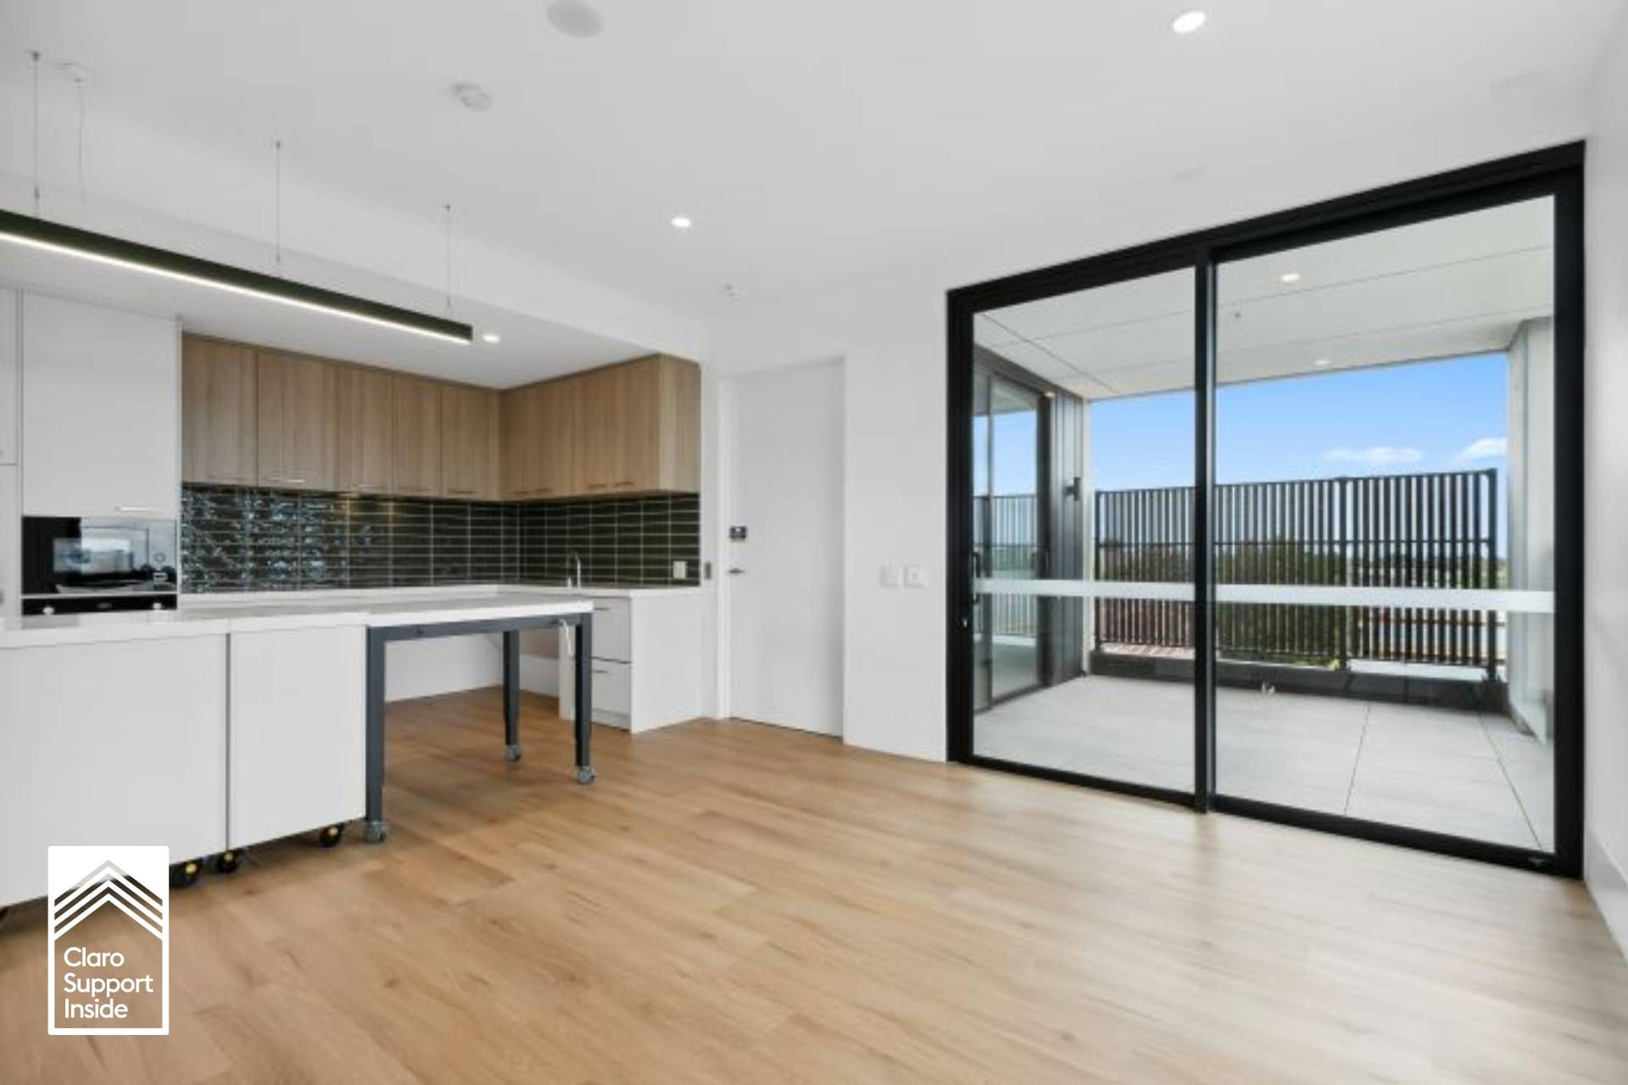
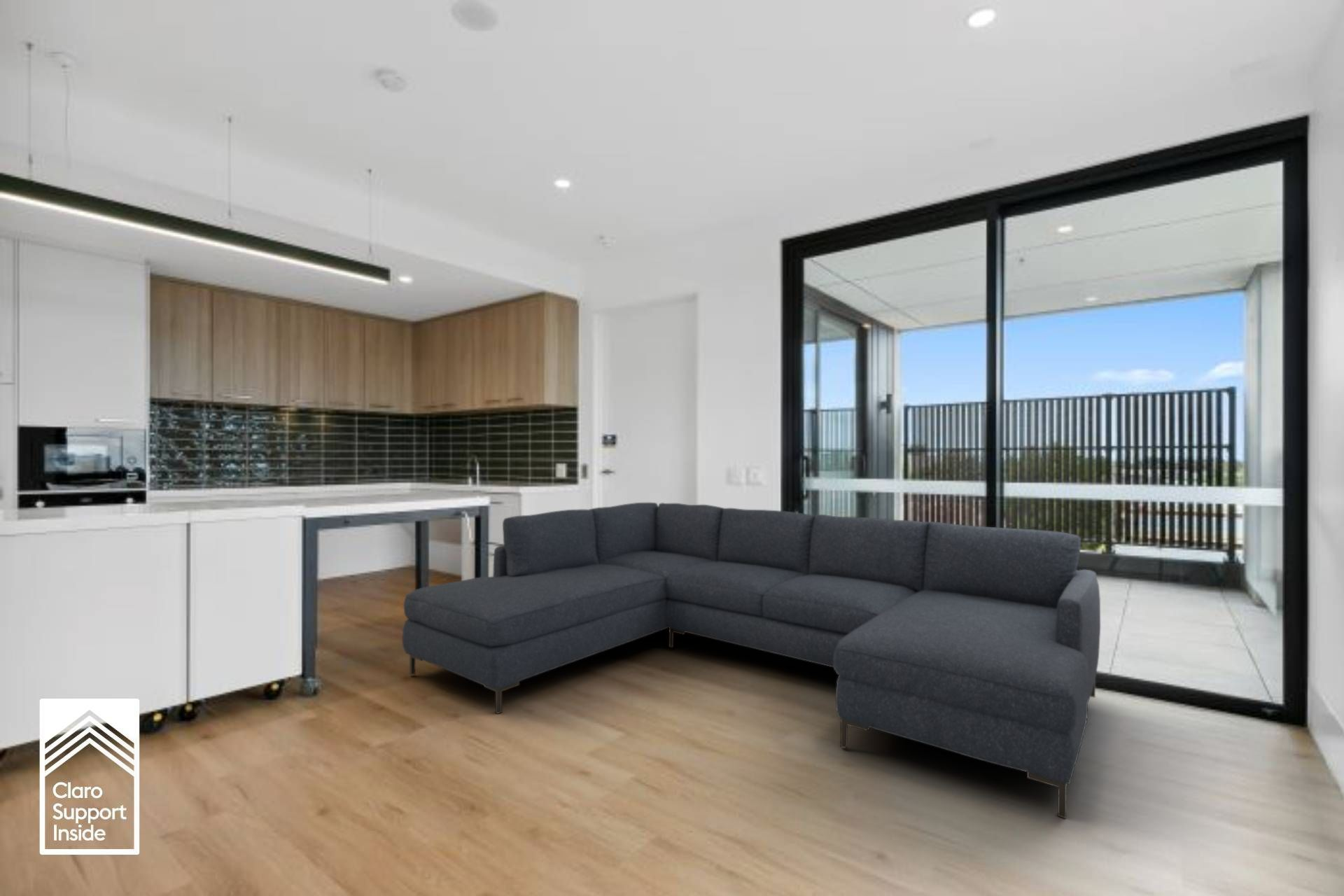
+ sofa [402,502,1101,819]
